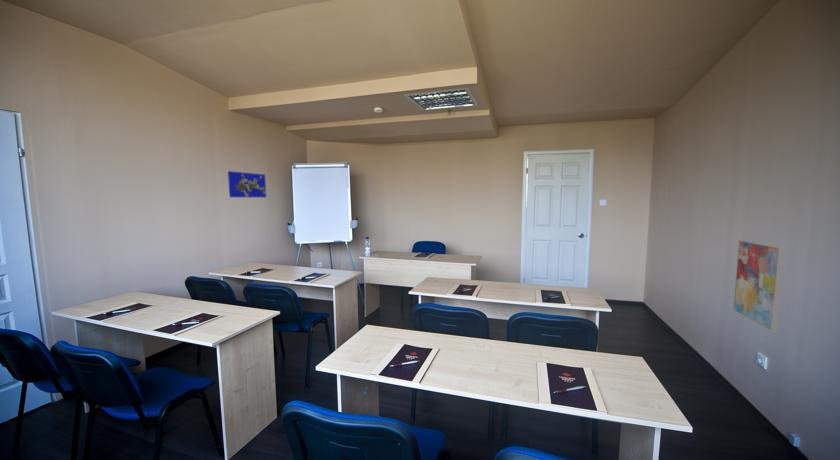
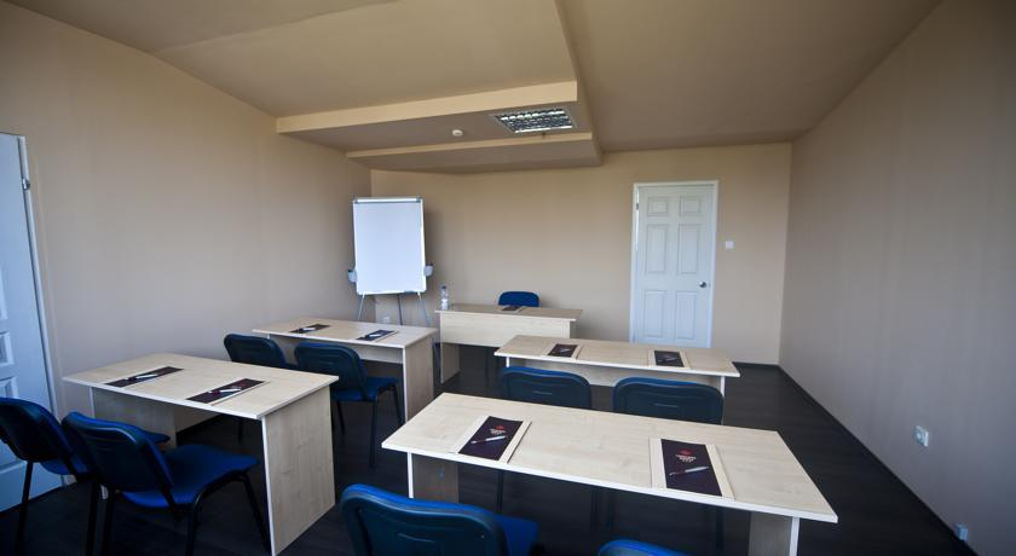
- wall art [732,238,786,334]
- world map [227,170,267,198]
